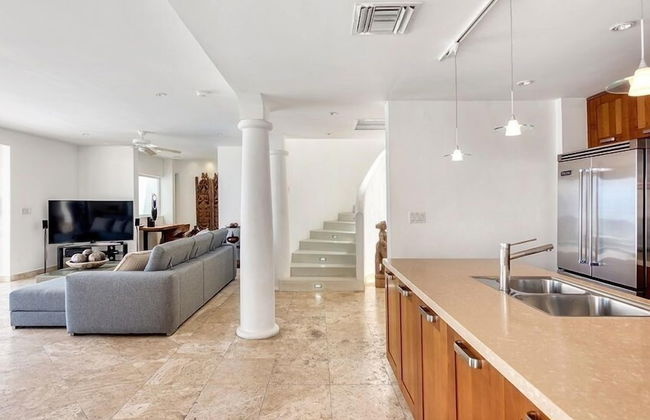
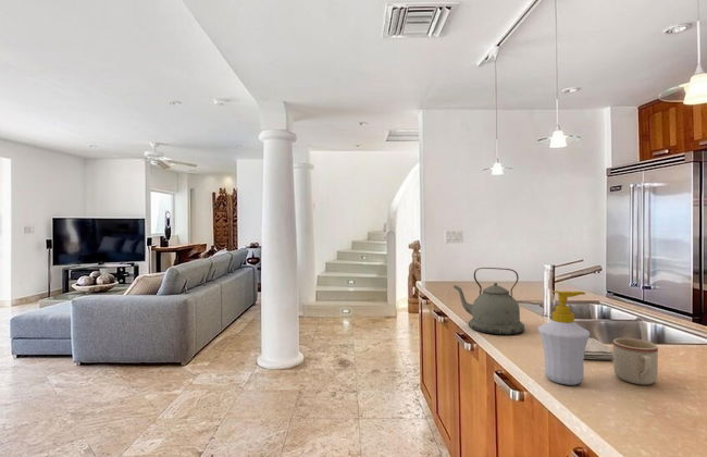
+ kettle [452,267,525,336]
+ washcloth [584,337,613,360]
+ mug [612,337,659,386]
+ soap bottle [537,289,591,386]
